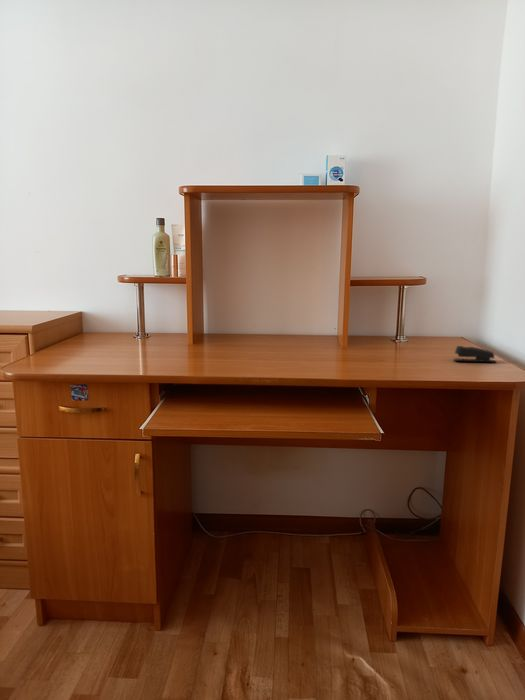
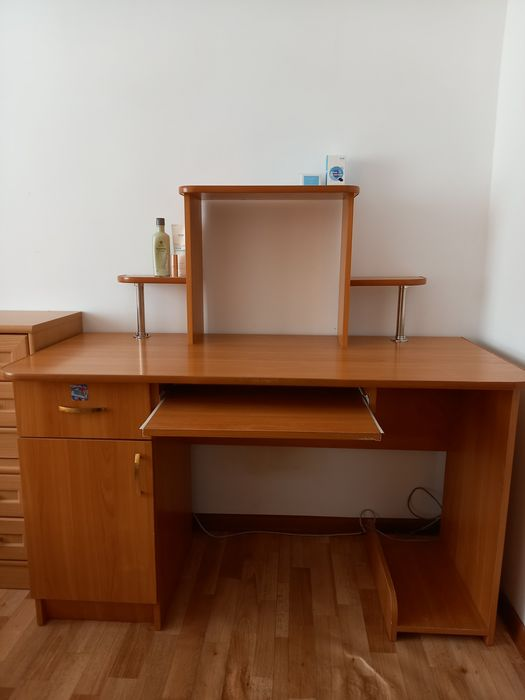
- stapler [452,345,497,363]
